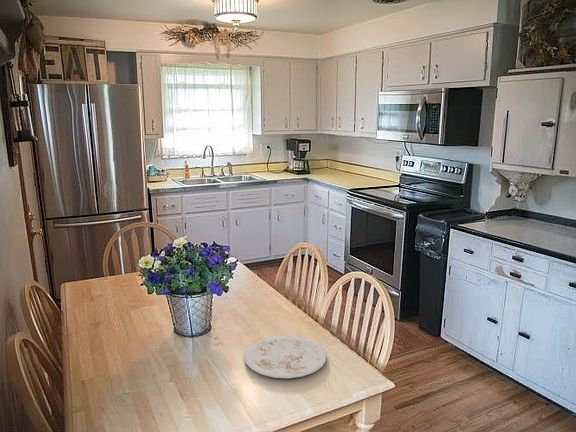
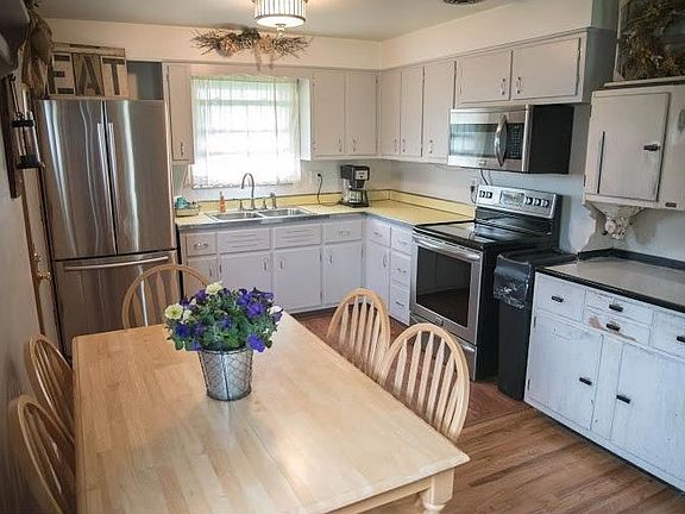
- plate [243,335,327,379]
